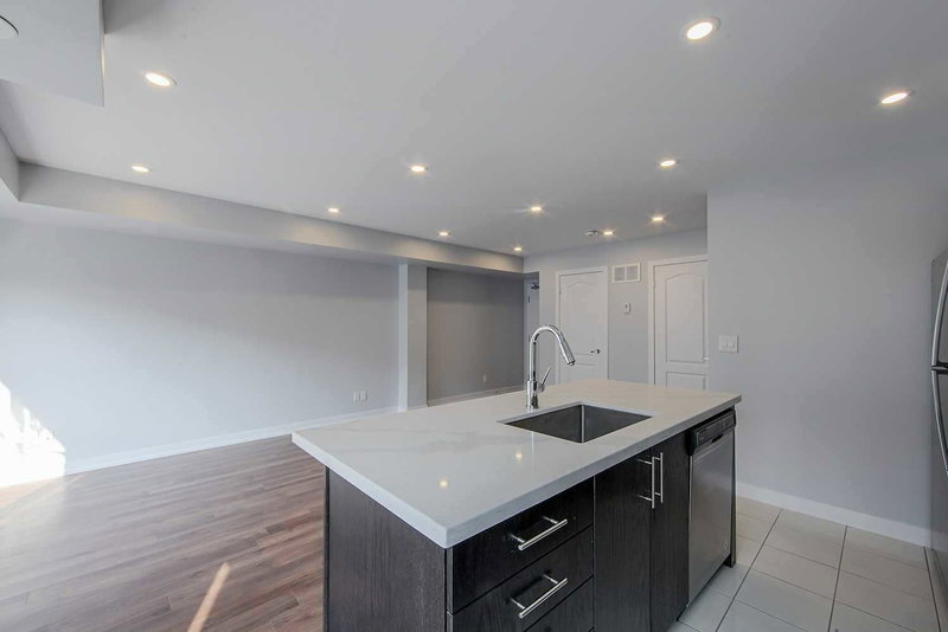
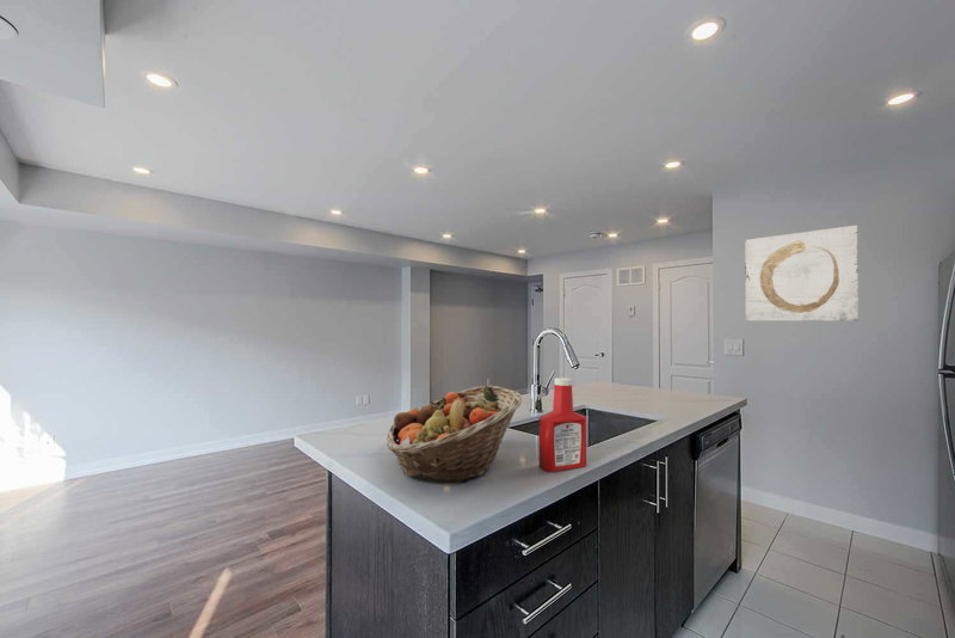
+ fruit basket [386,384,523,485]
+ wall art [744,225,860,323]
+ soap bottle [537,376,587,473]
